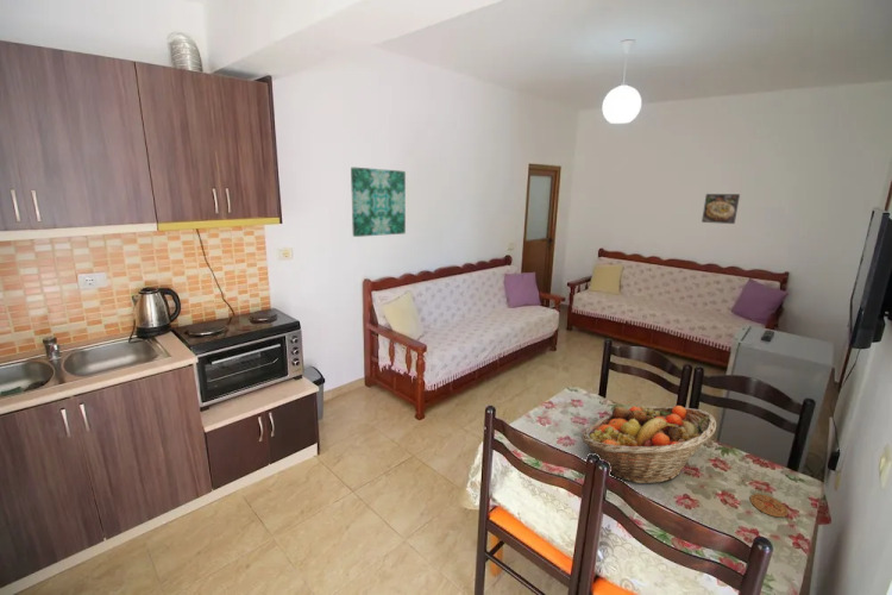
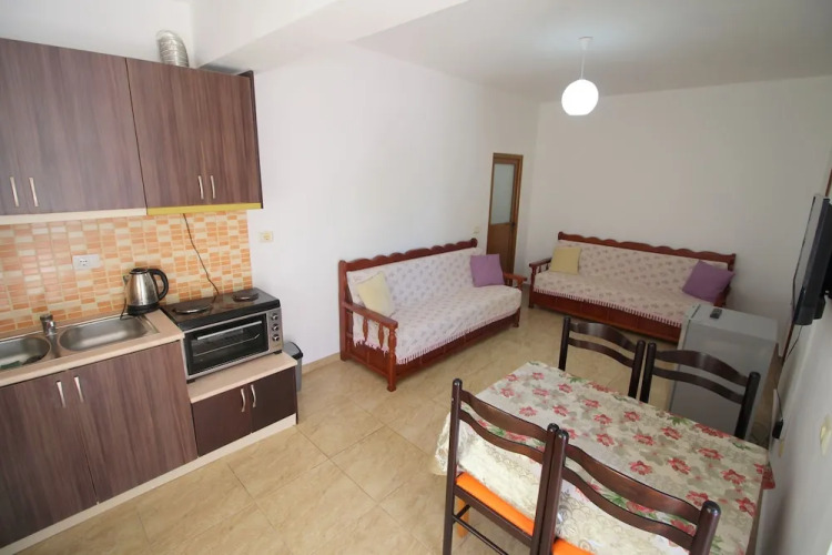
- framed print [701,193,741,225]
- wall art [350,167,407,238]
- coaster [749,493,789,518]
- fruit basket [582,405,717,484]
